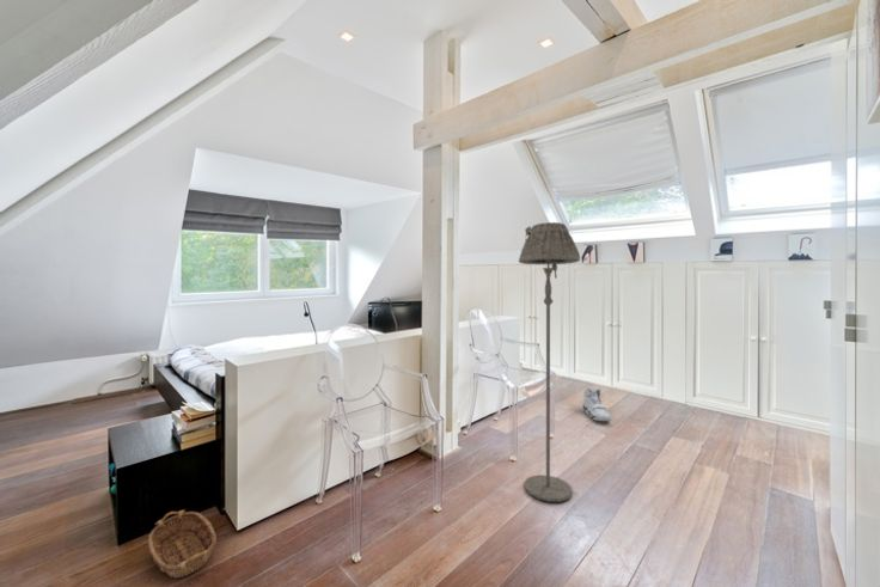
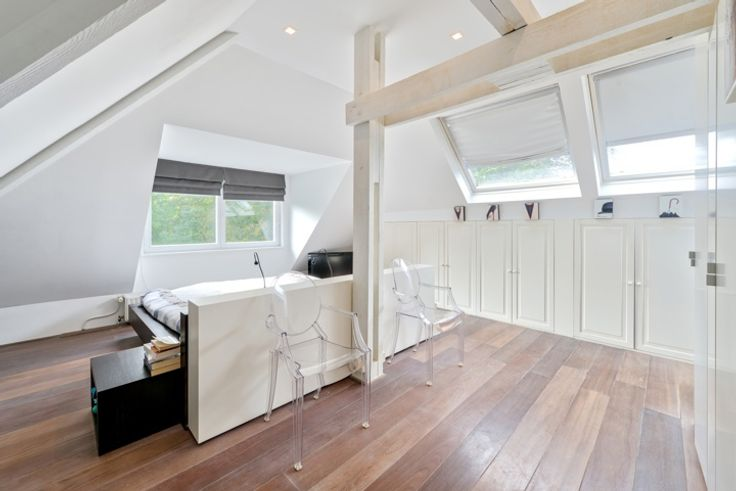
- floor lamp [518,221,581,503]
- basket [147,508,218,580]
- sneaker [581,386,612,422]
